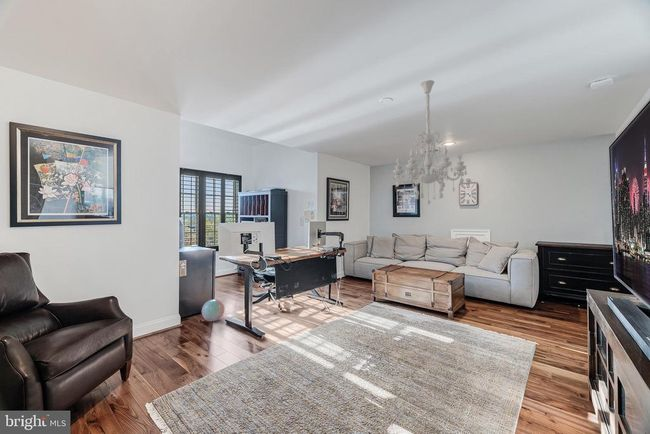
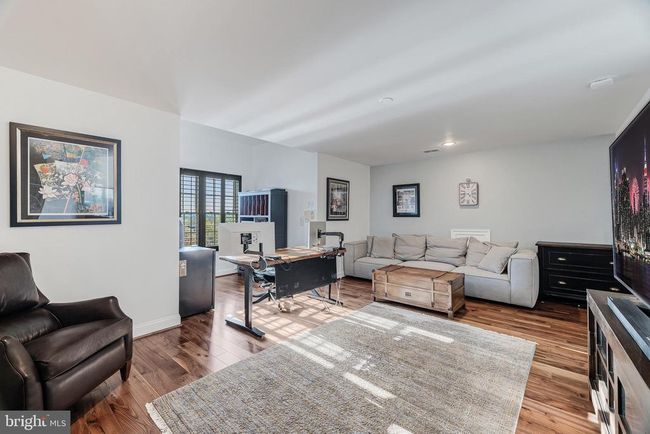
- ball [201,298,226,323]
- chandelier [392,79,468,206]
